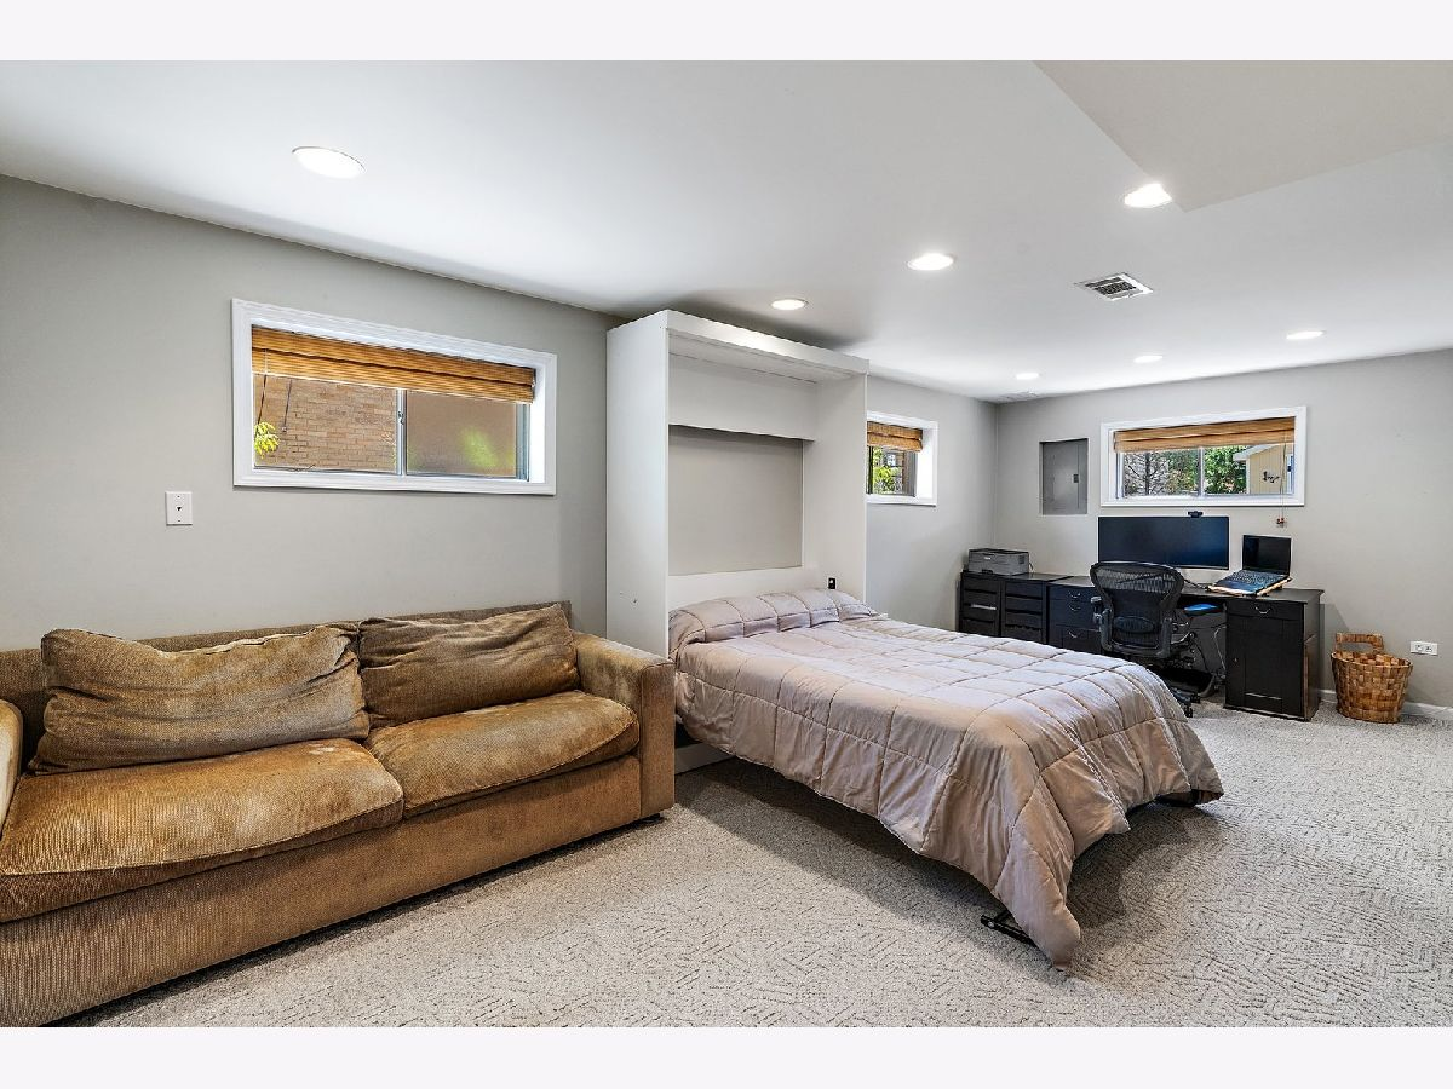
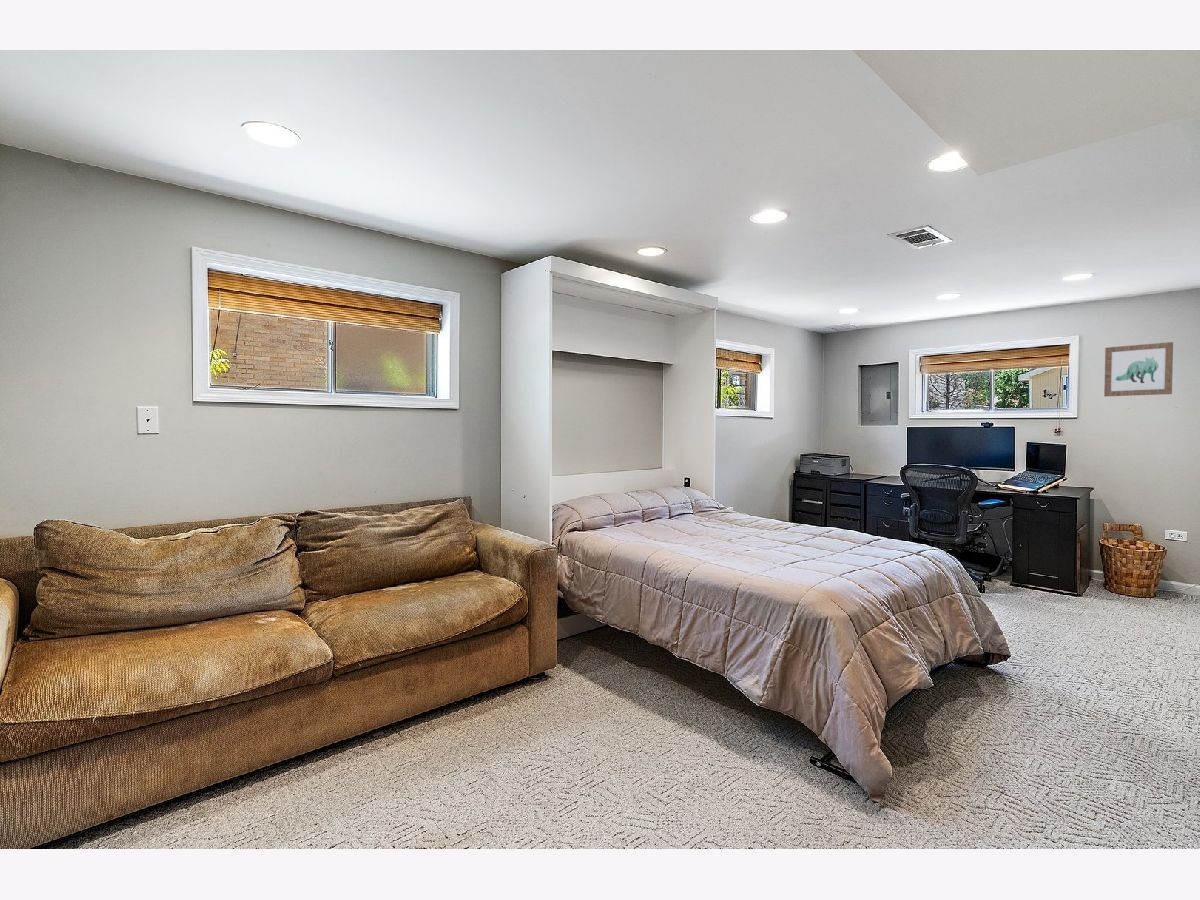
+ wall art [1103,341,1174,397]
